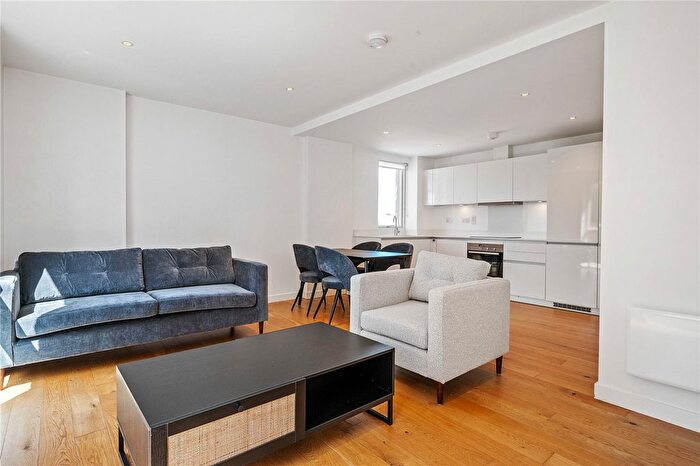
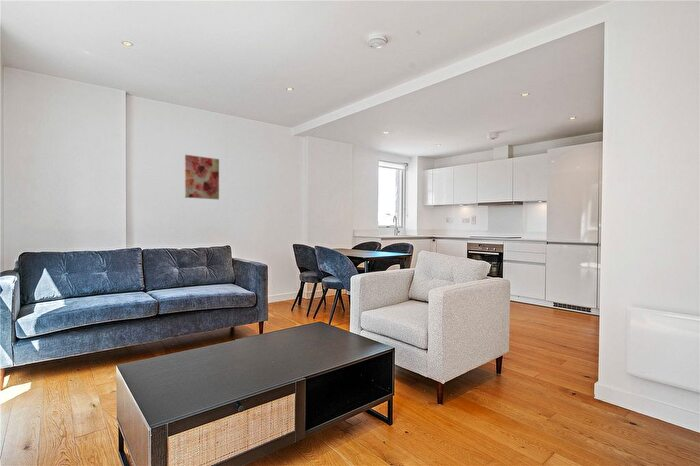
+ wall art [184,154,220,200]
